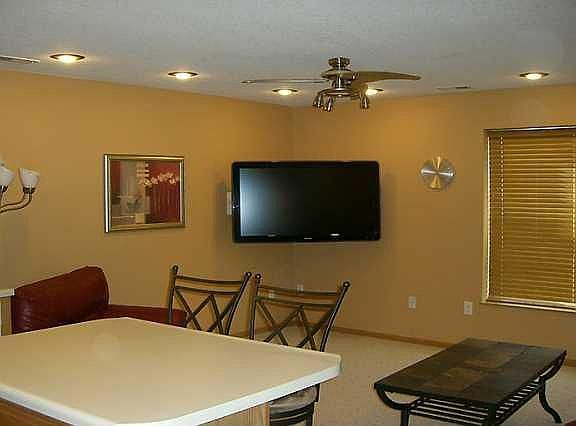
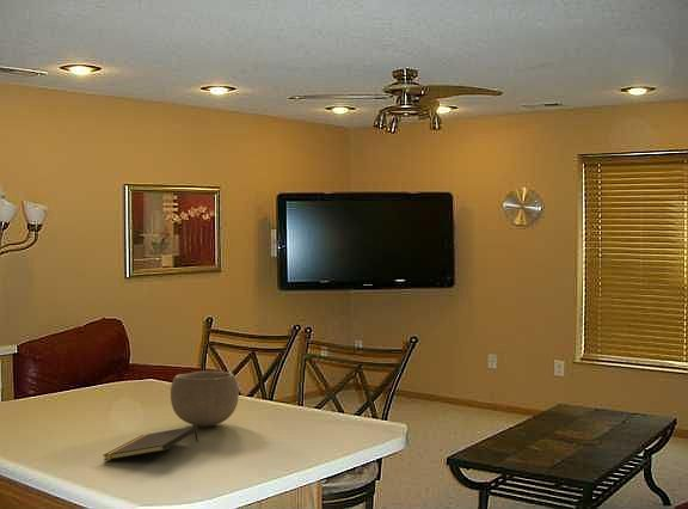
+ notepad [102,425,199,461]
+ bowl [170,370,240,428]
